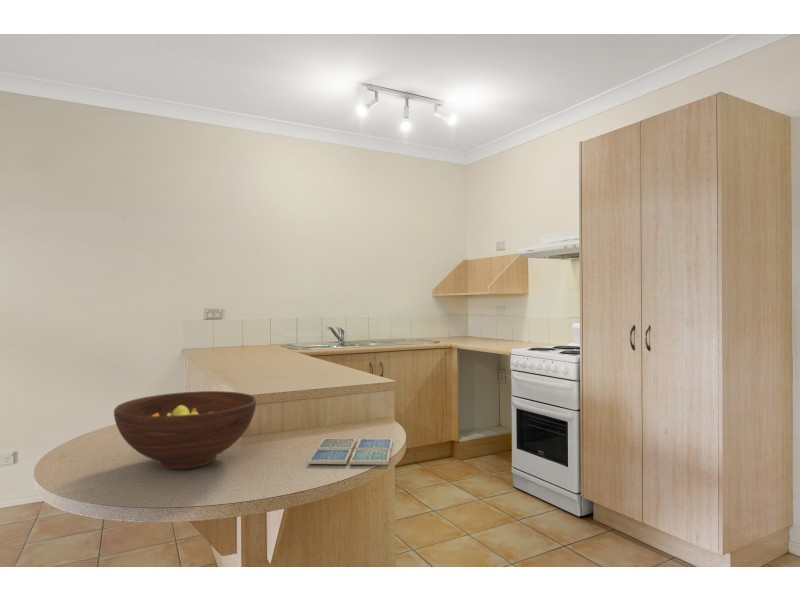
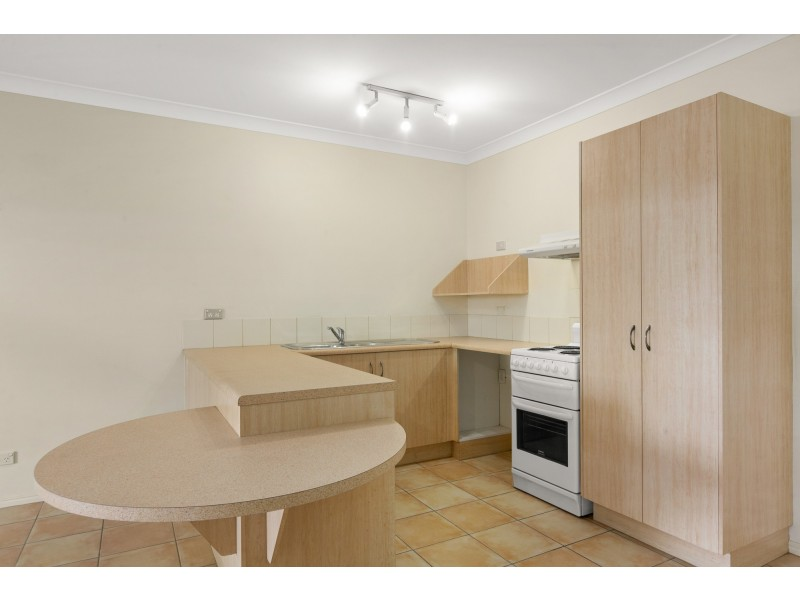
- fruit bowl [113,390,257,470]
- drink coaster [307,438,394,466]
